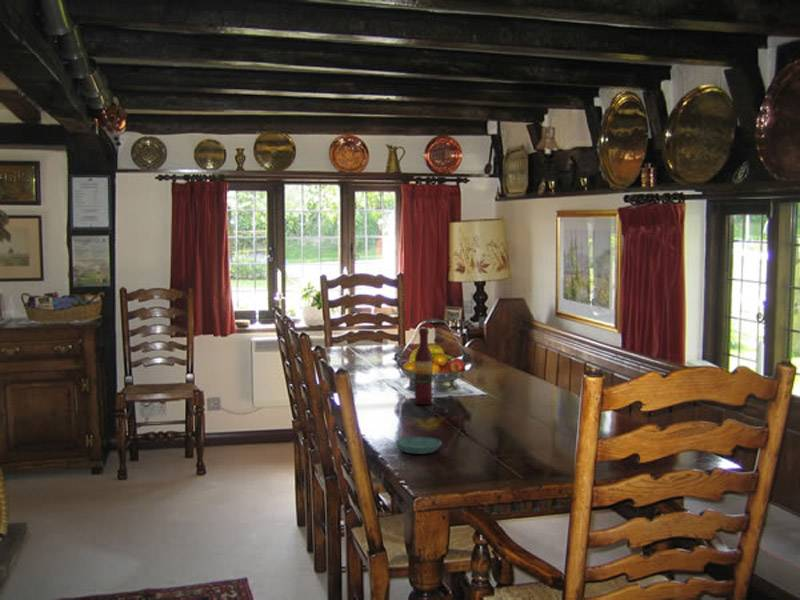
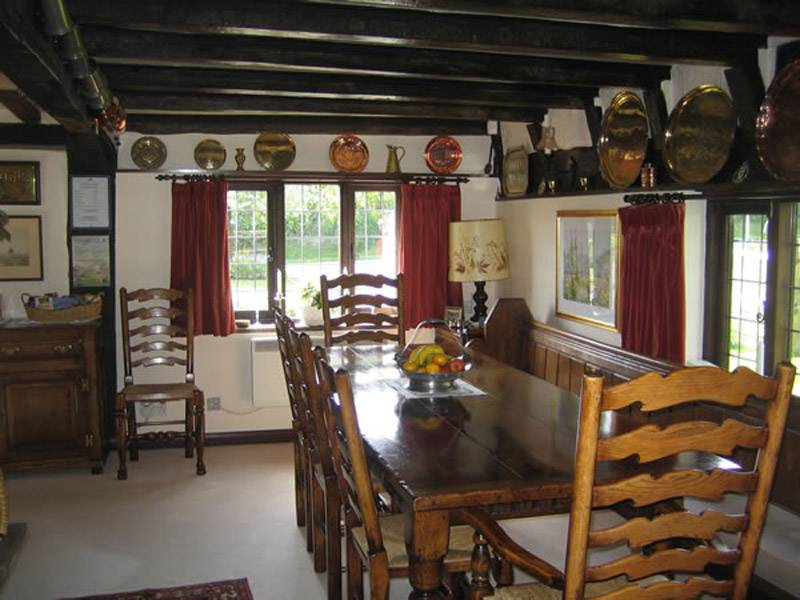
- wine bottle [414,327,434,406]
- saucer [394,436,443,455]
